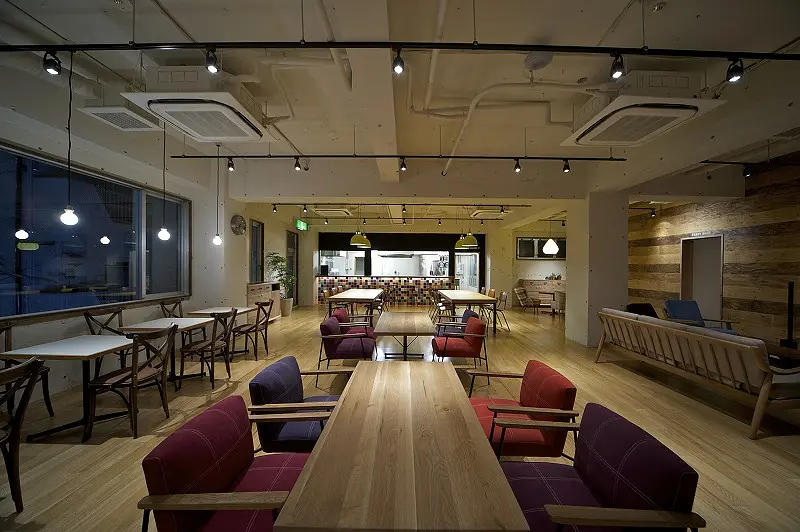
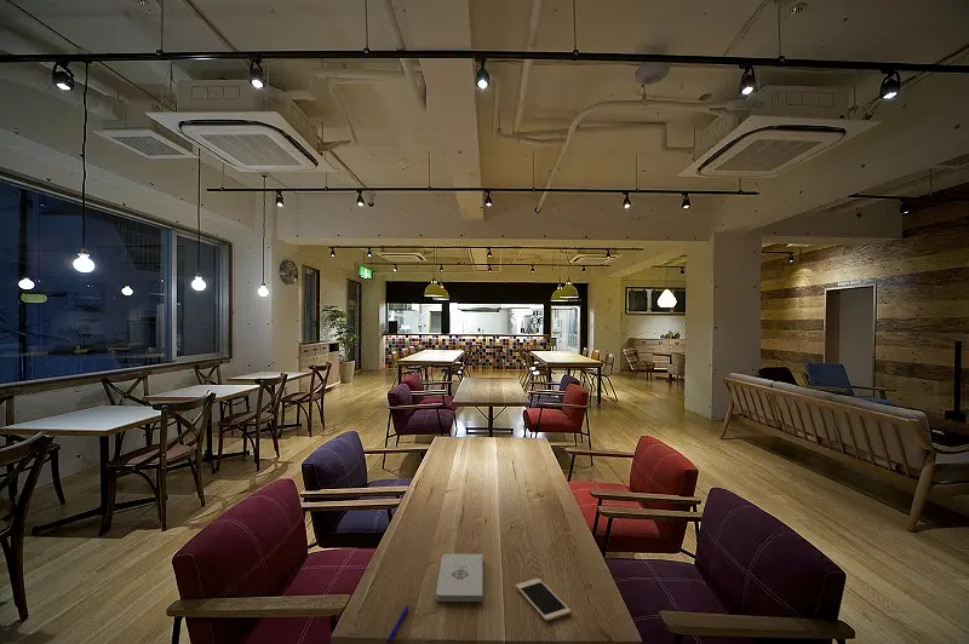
+ notepad [435,553,483,603]
+ pen [385,605,409,644]
+ cell phone [515,577,572,622]
